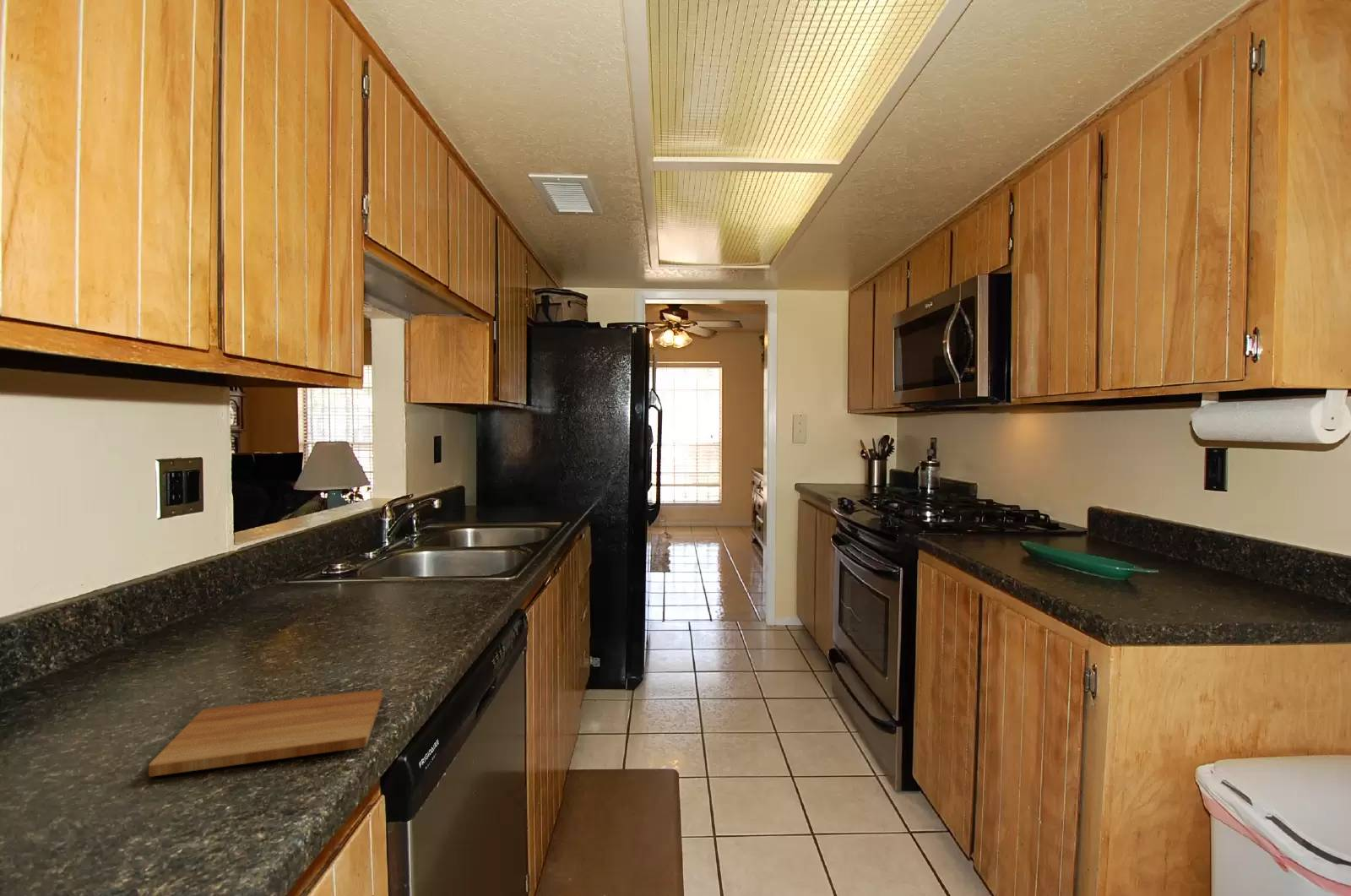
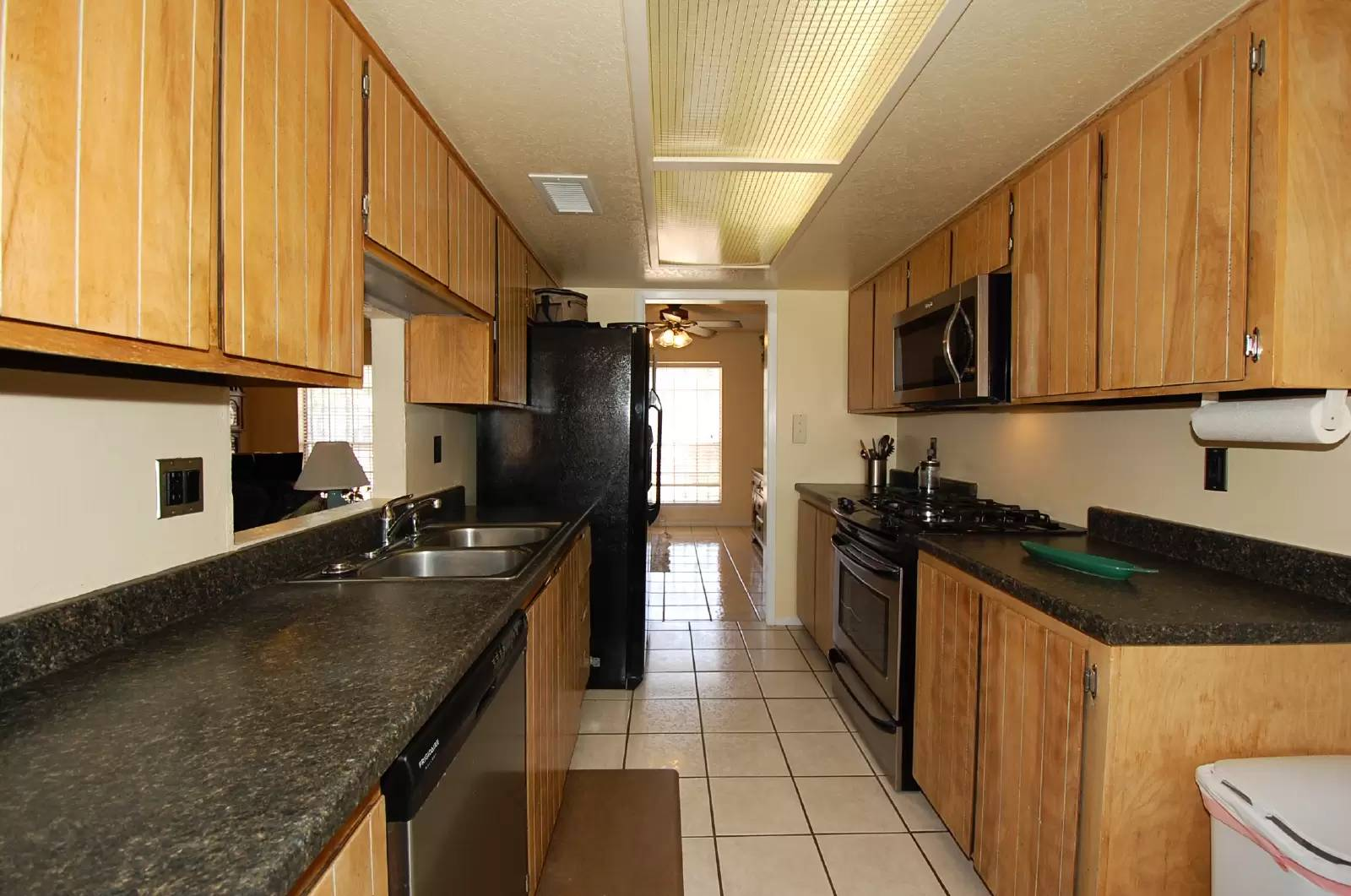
- cutting board [148,688,383,778]
